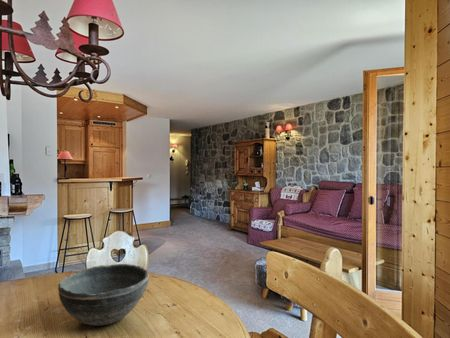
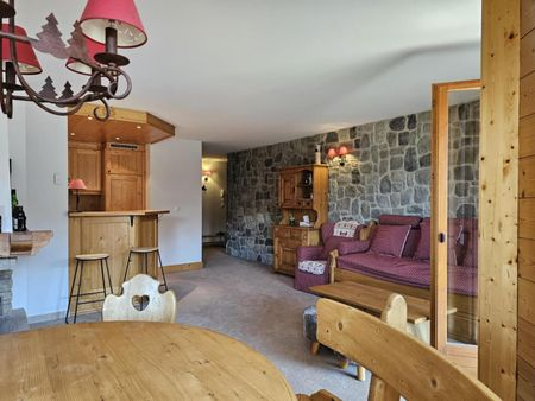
- bowl [57,263,150,327]
